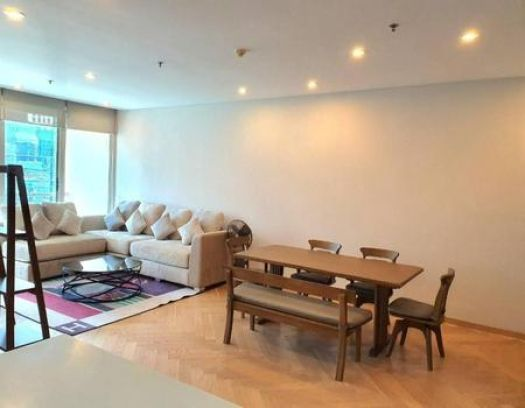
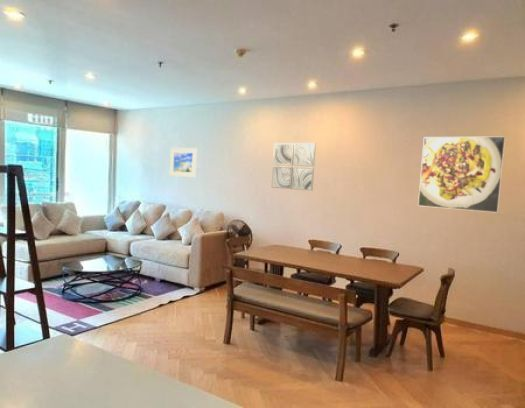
+ wall art [270,142,317,192]
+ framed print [417,136,506,214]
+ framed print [169,147,198,178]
